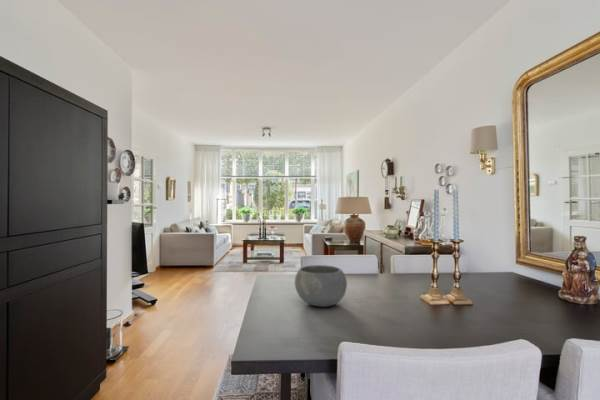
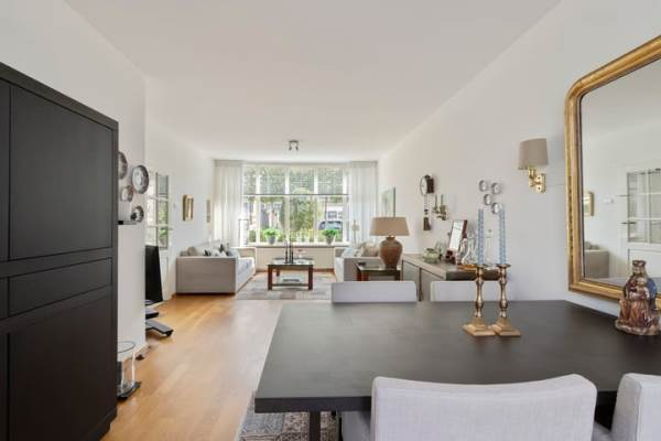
- bowl [294,264,348,308]
